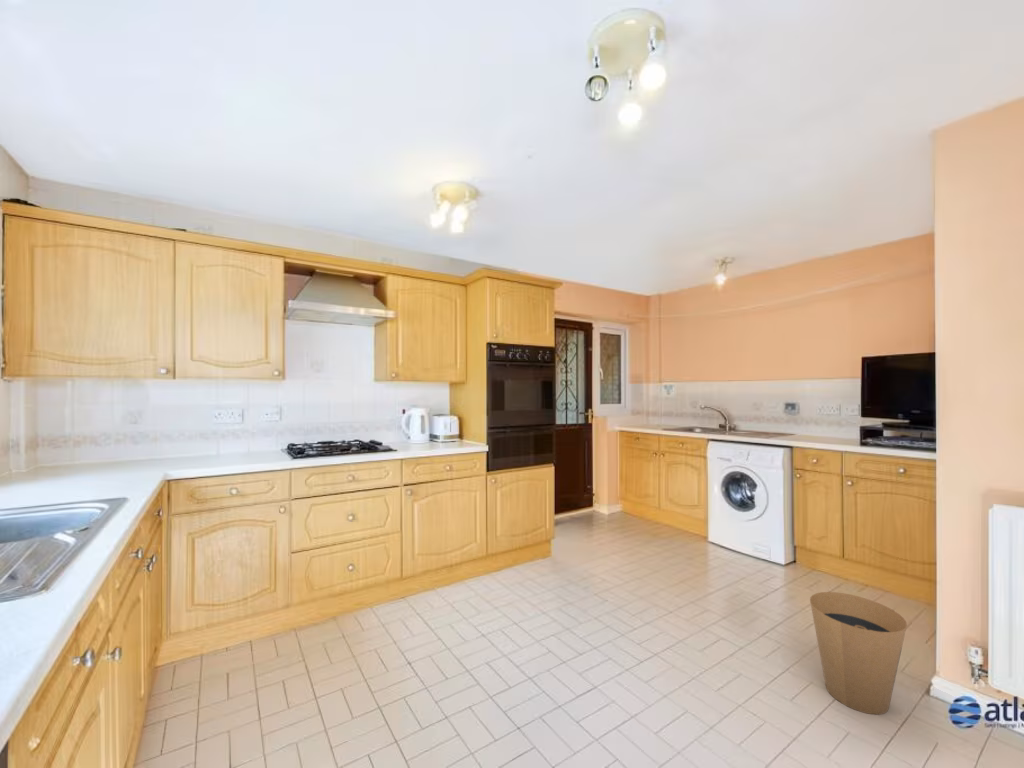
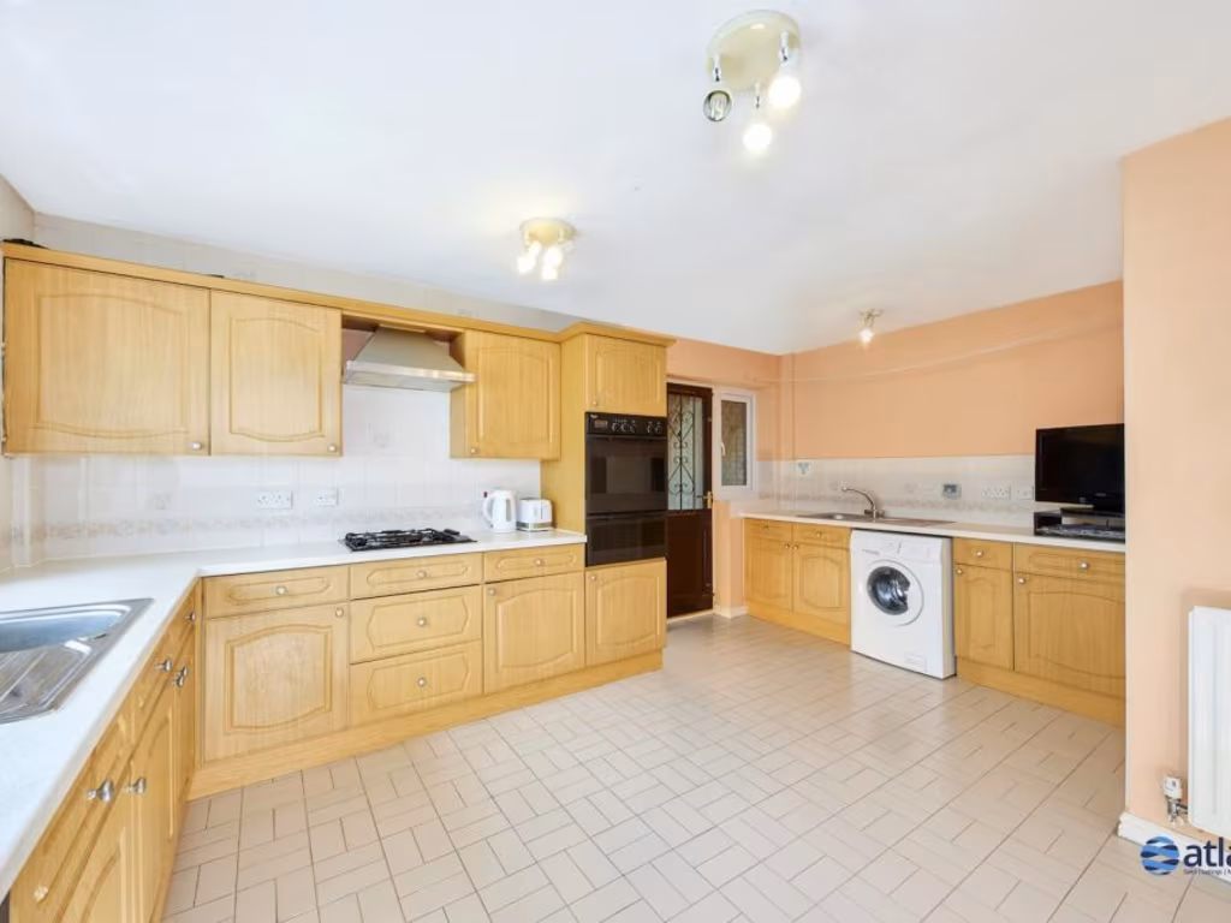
- trash can [809,591,908,716]
